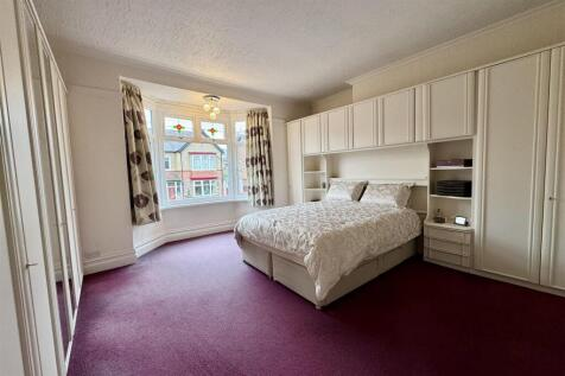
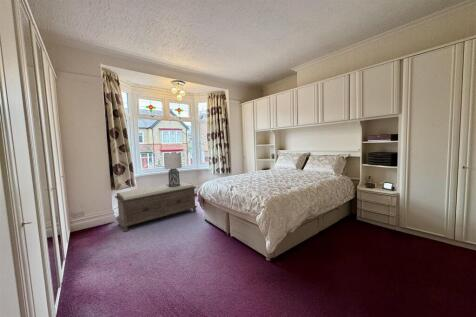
+ lamp [163,152,183,187]
+ bench [114,181,198,233]
